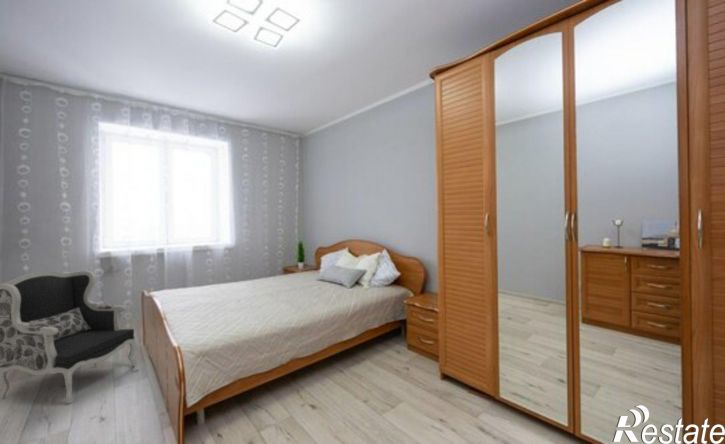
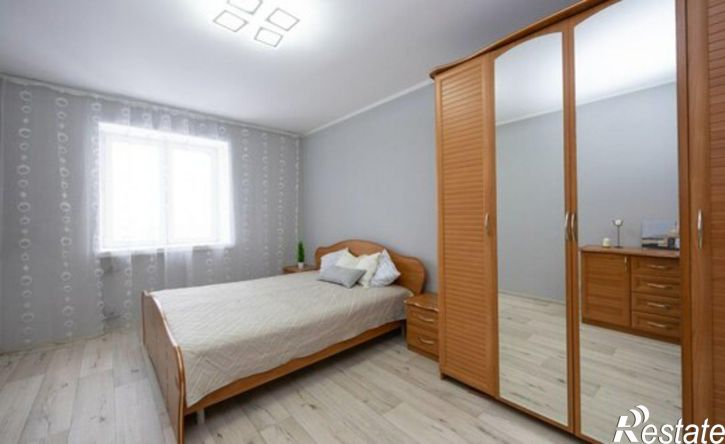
- armchair [0,270,138,405]
